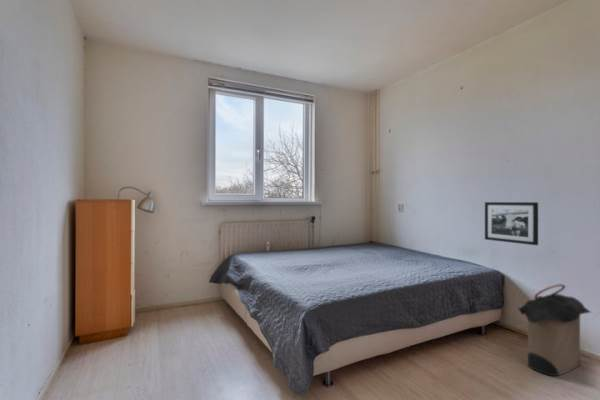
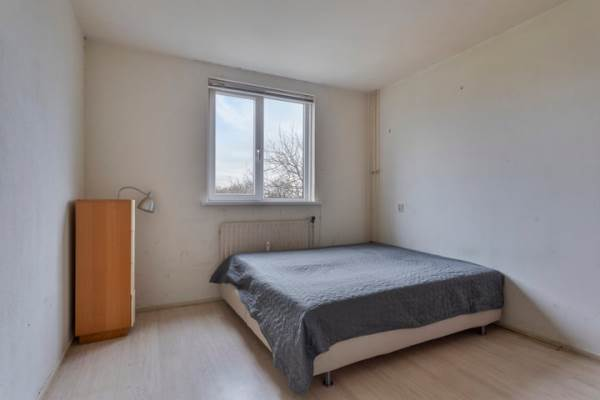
- picture frame [484,201,539,246]
- laundry hamper [517,283,592,377]
